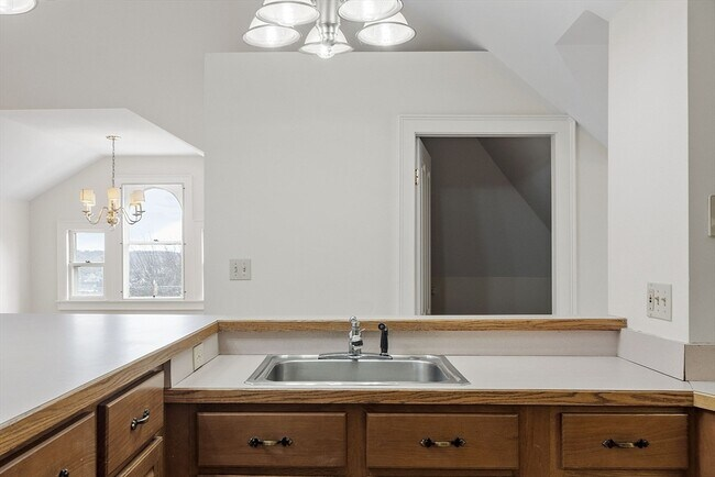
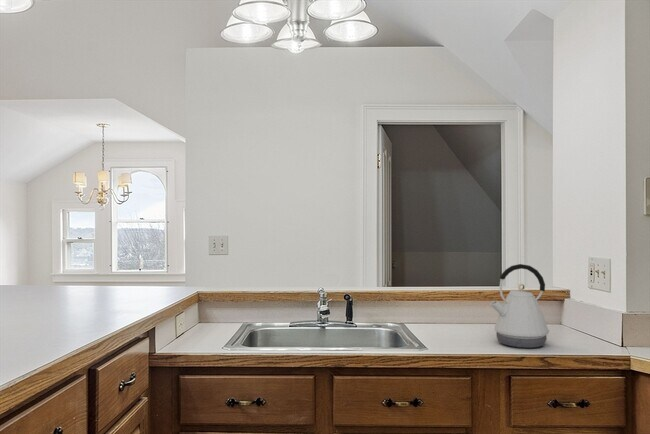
+ kettle [489,263,550,349]
